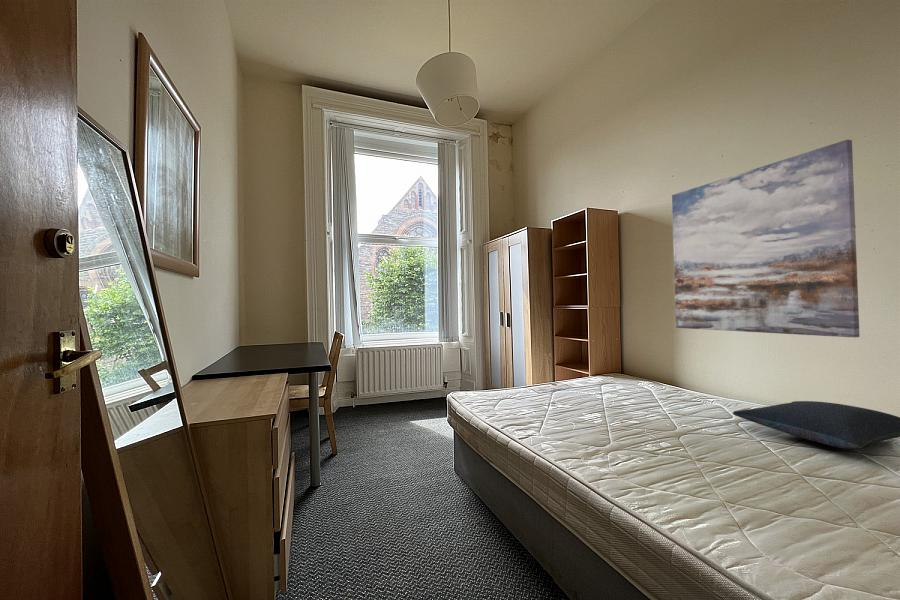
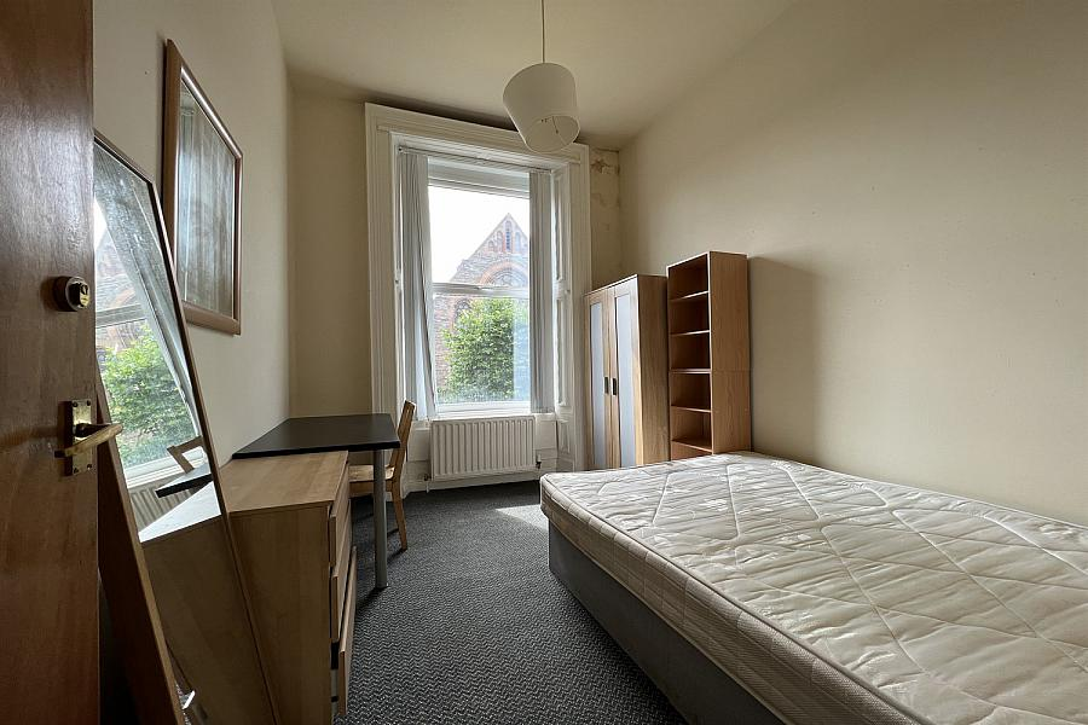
- wall art [671,139,861,339]
- pillow [732,400,900,450]
